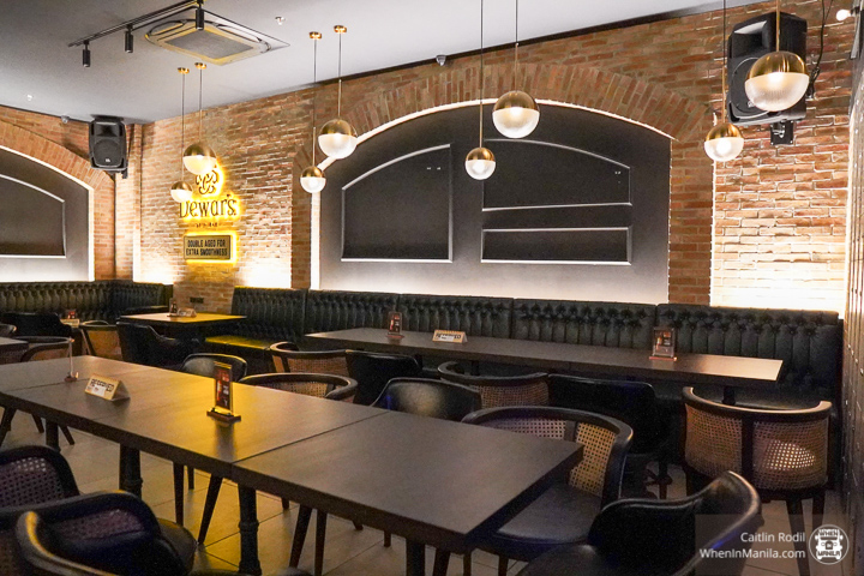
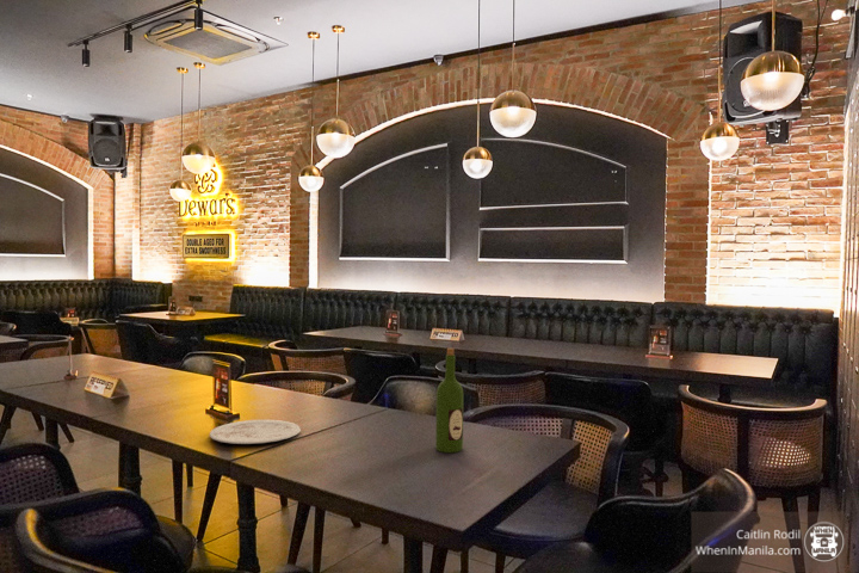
+ wine bottle [434,347,464,454]
+ plate [209,419,302,445]
